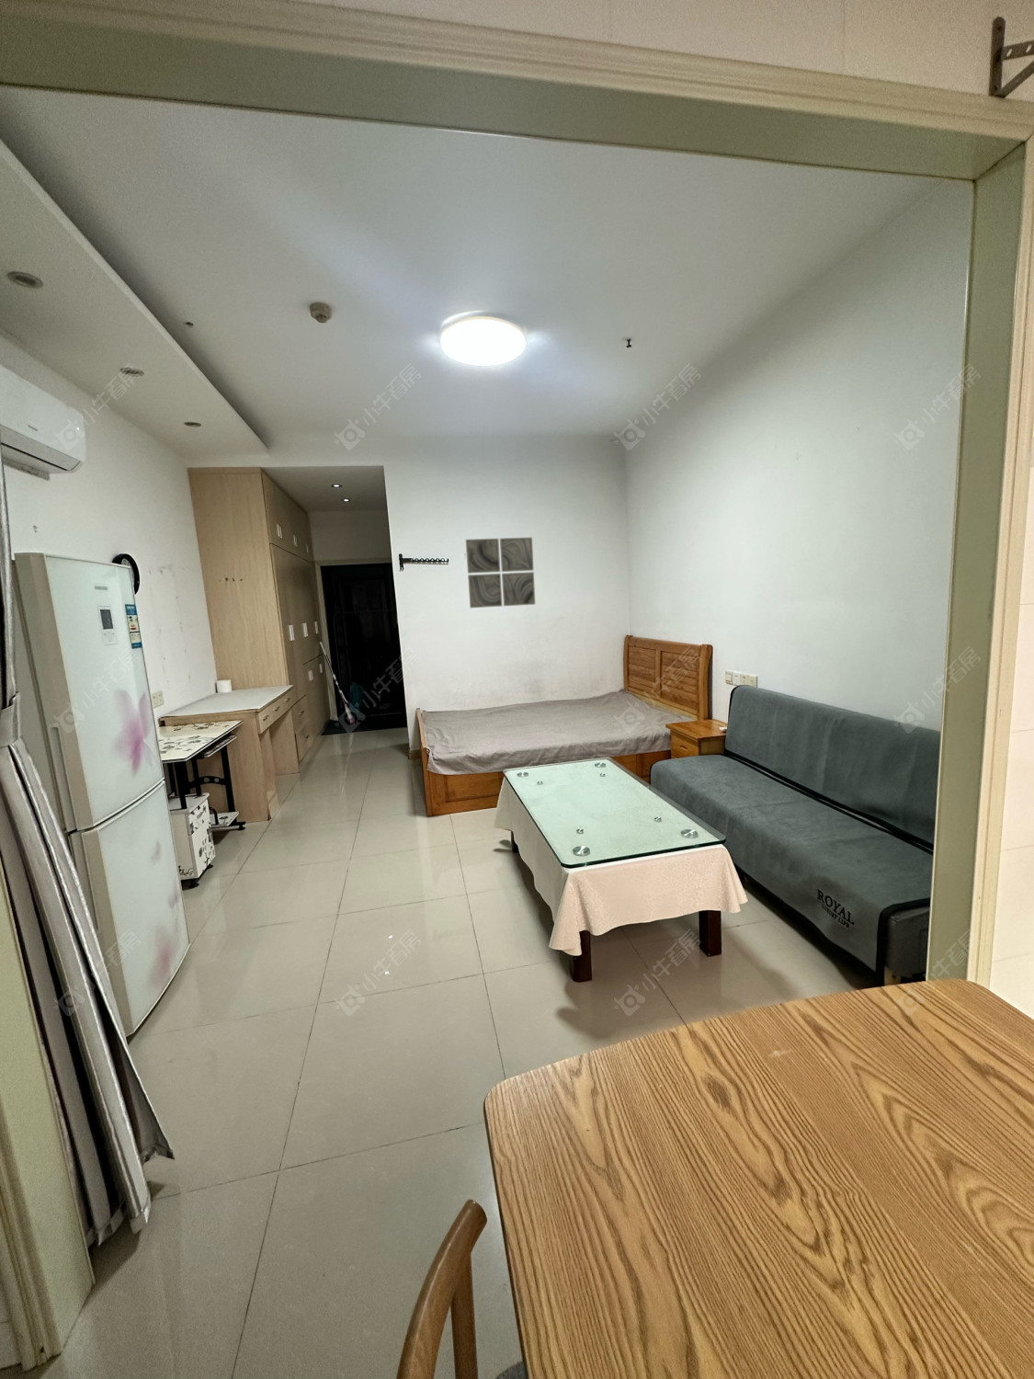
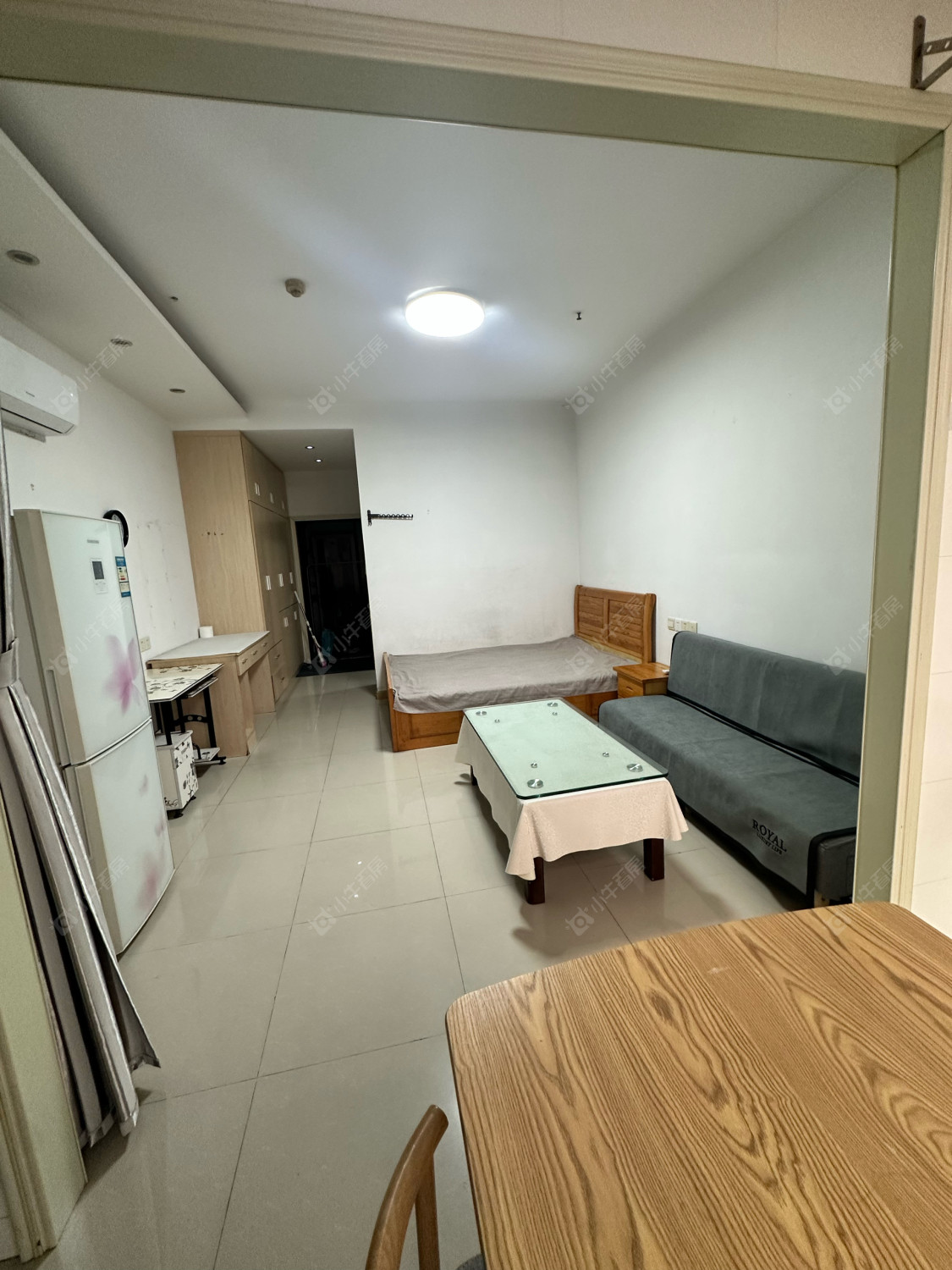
- wall art [465,536,535,608]
